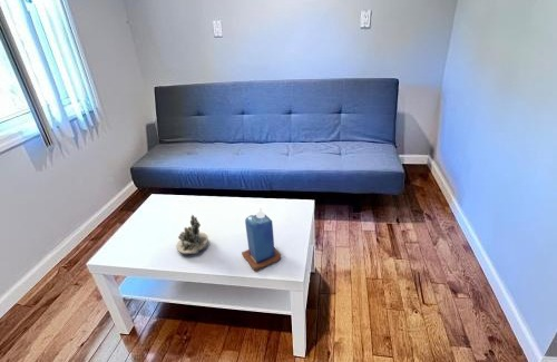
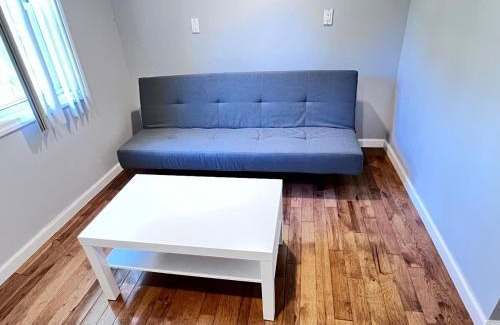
- succulent planter [175,214,209,256]
- candle [241,207,282,272]
